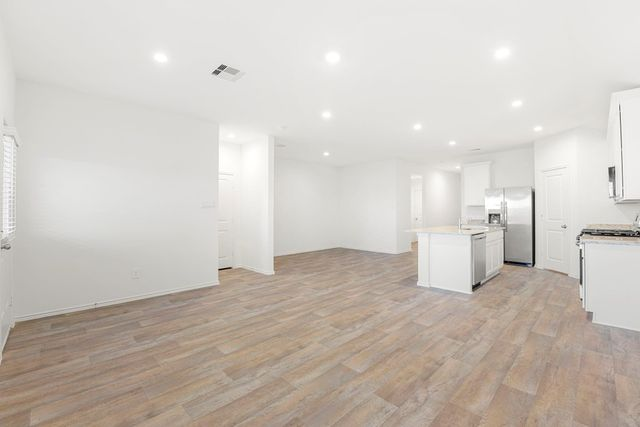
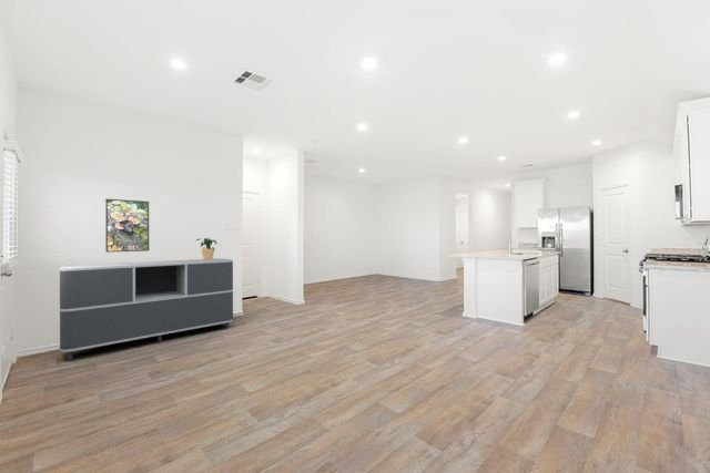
+ potted plant [194,237,222,260]
+ sideboard [59,257,234,360]
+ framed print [104,197,150,254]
